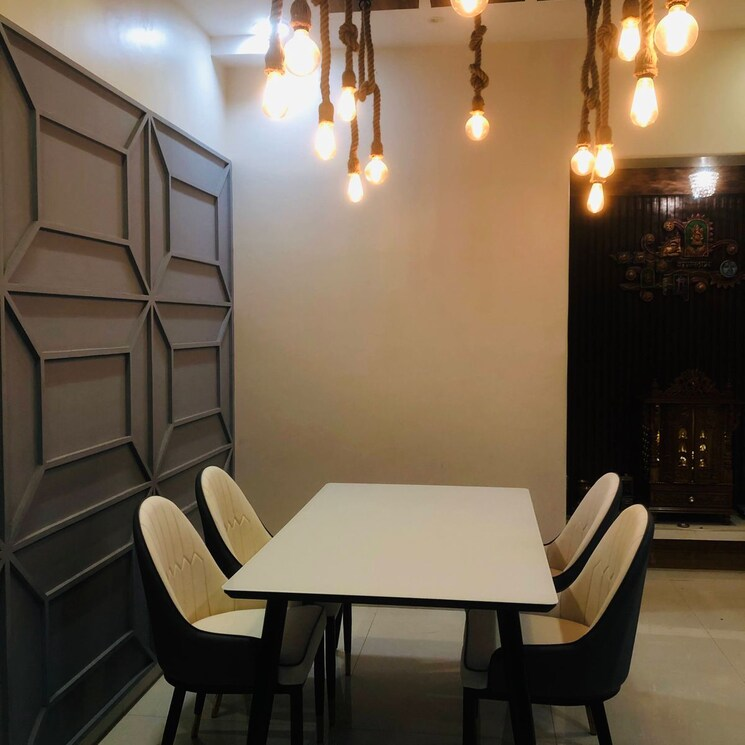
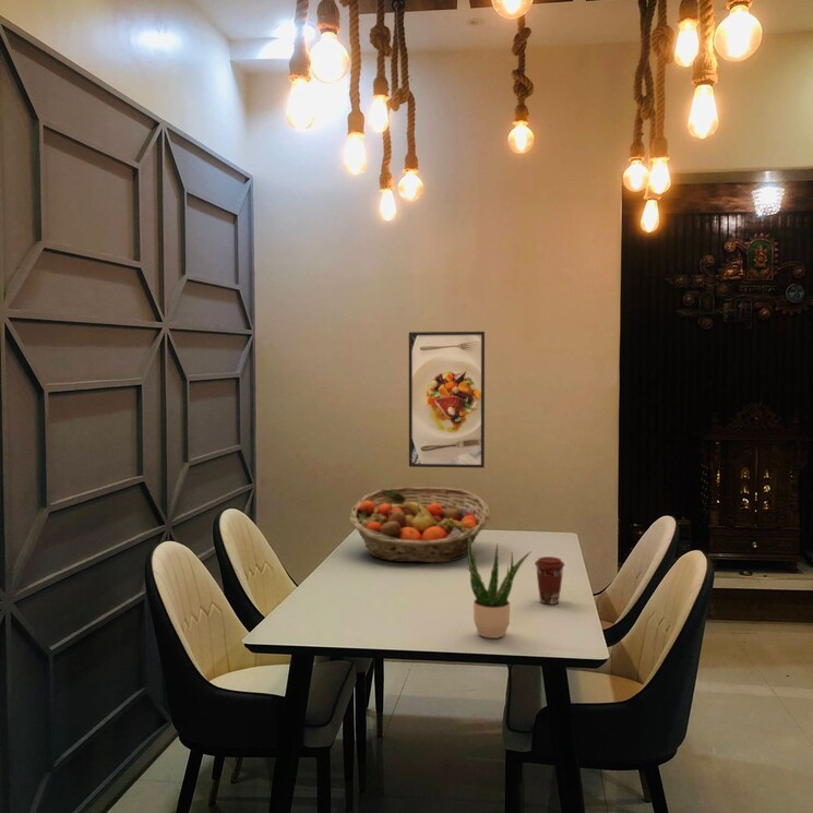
+ potted plant [467,528,533,639]
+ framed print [408,331,486,469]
+ coffee cup [534,555,565,606]
+ fruit basket [348,486,491,564]
